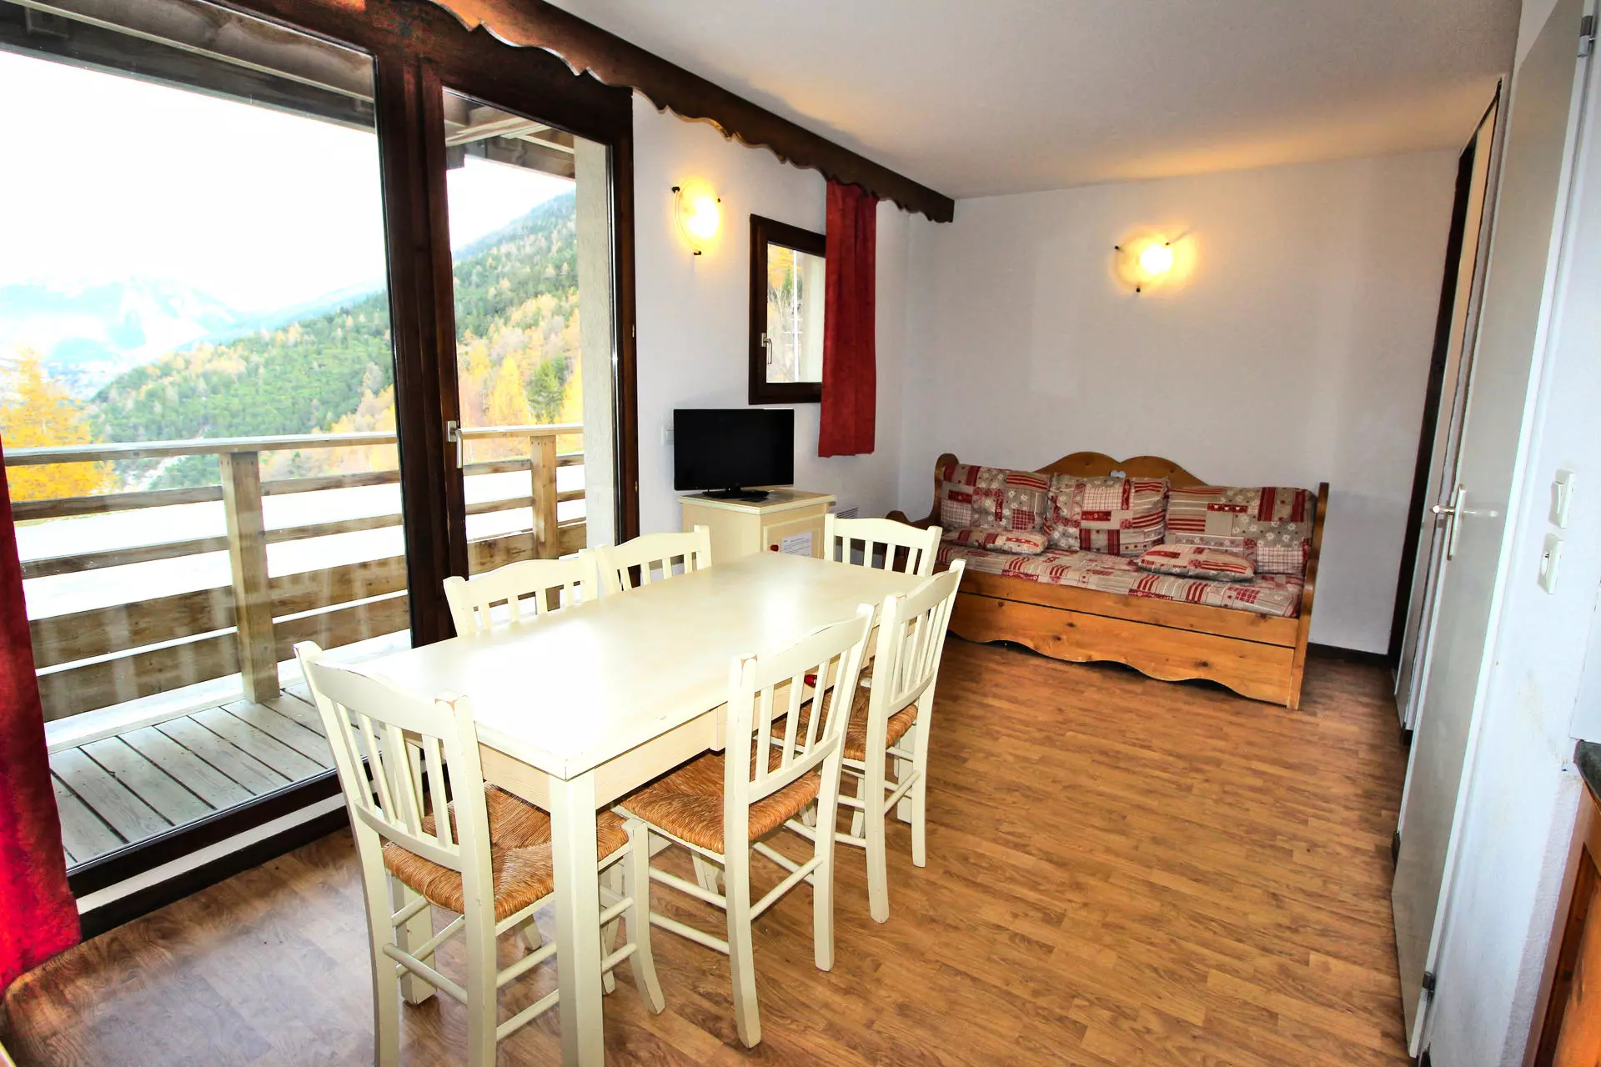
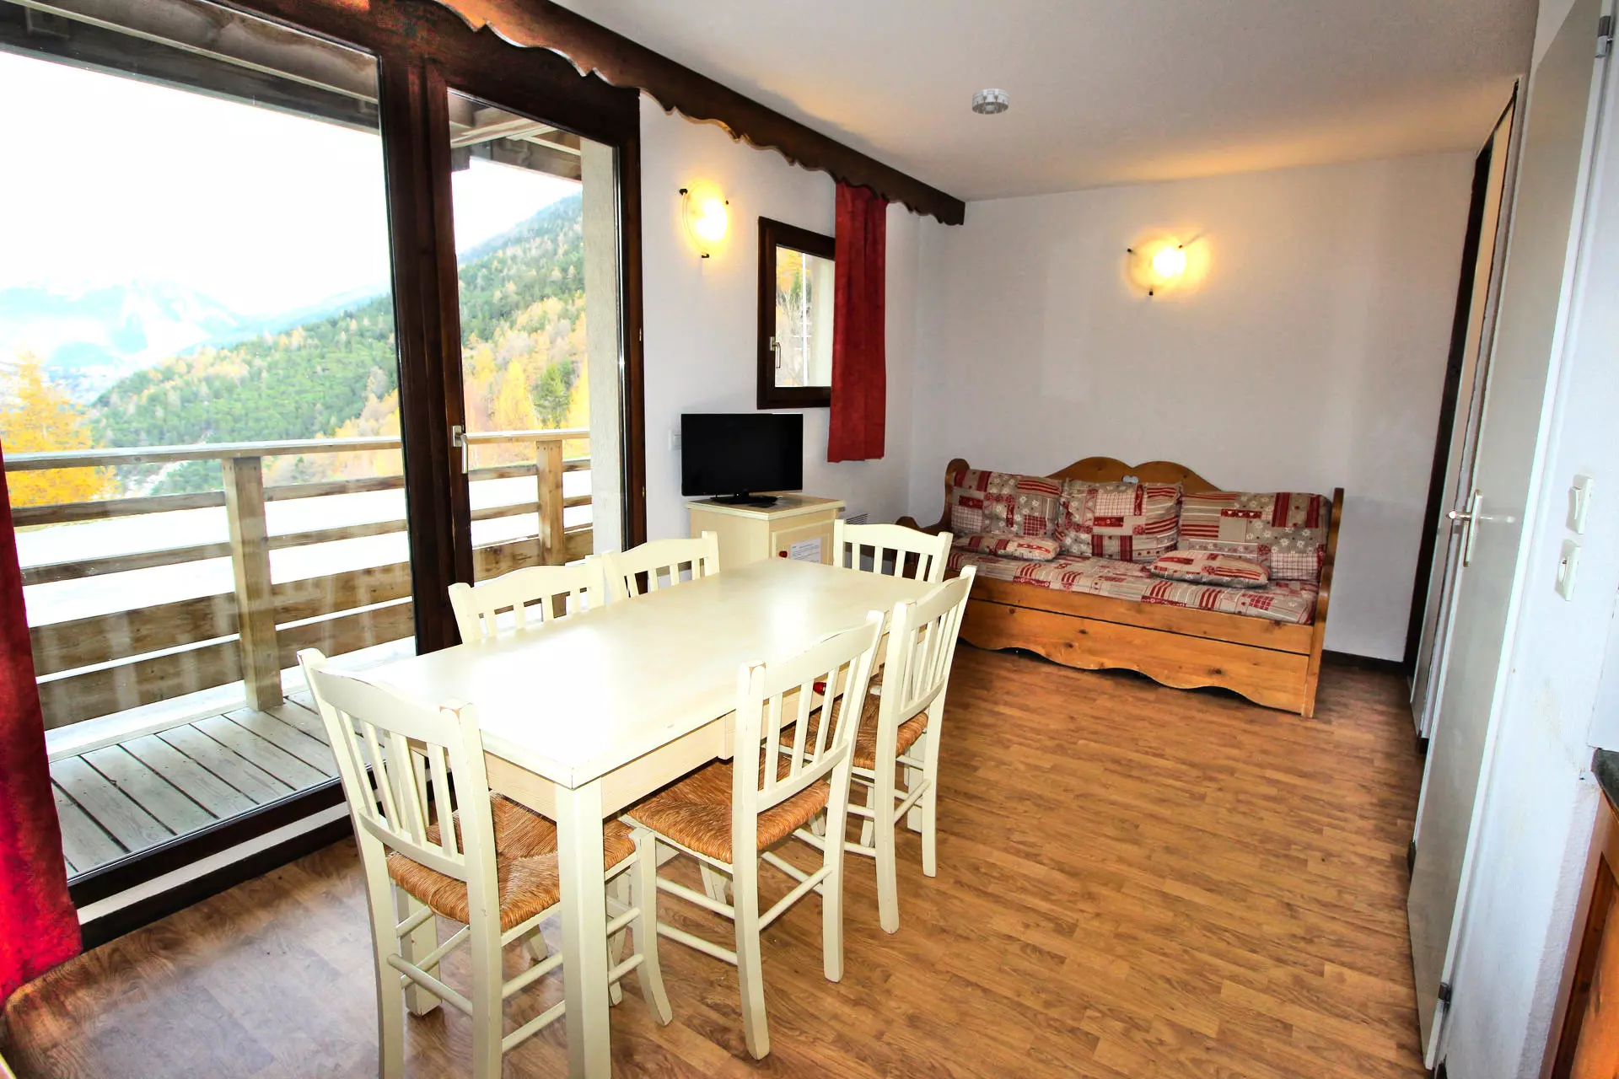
+ smoke detector [971,88,1011,116]
